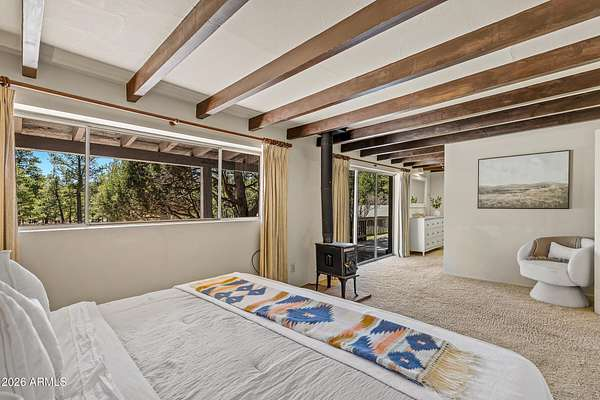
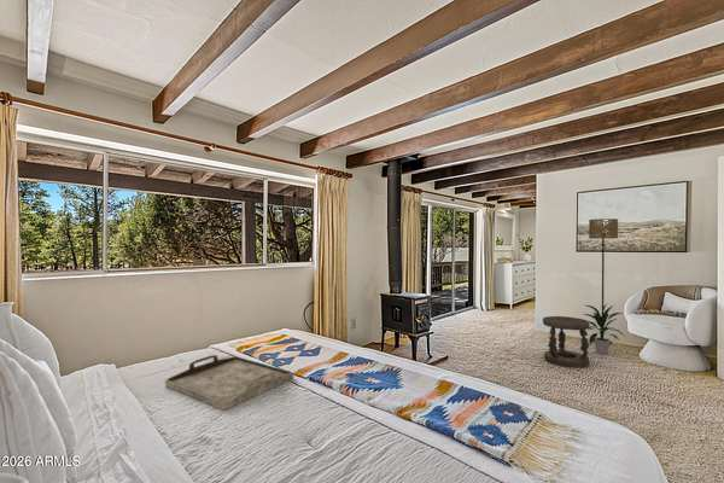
+ floor lamp [588,217,619,345]
+ stool [542,315,591,369]
+ serving tray [164,354,294,412]
+ indoor plant [583,302,625,356]
